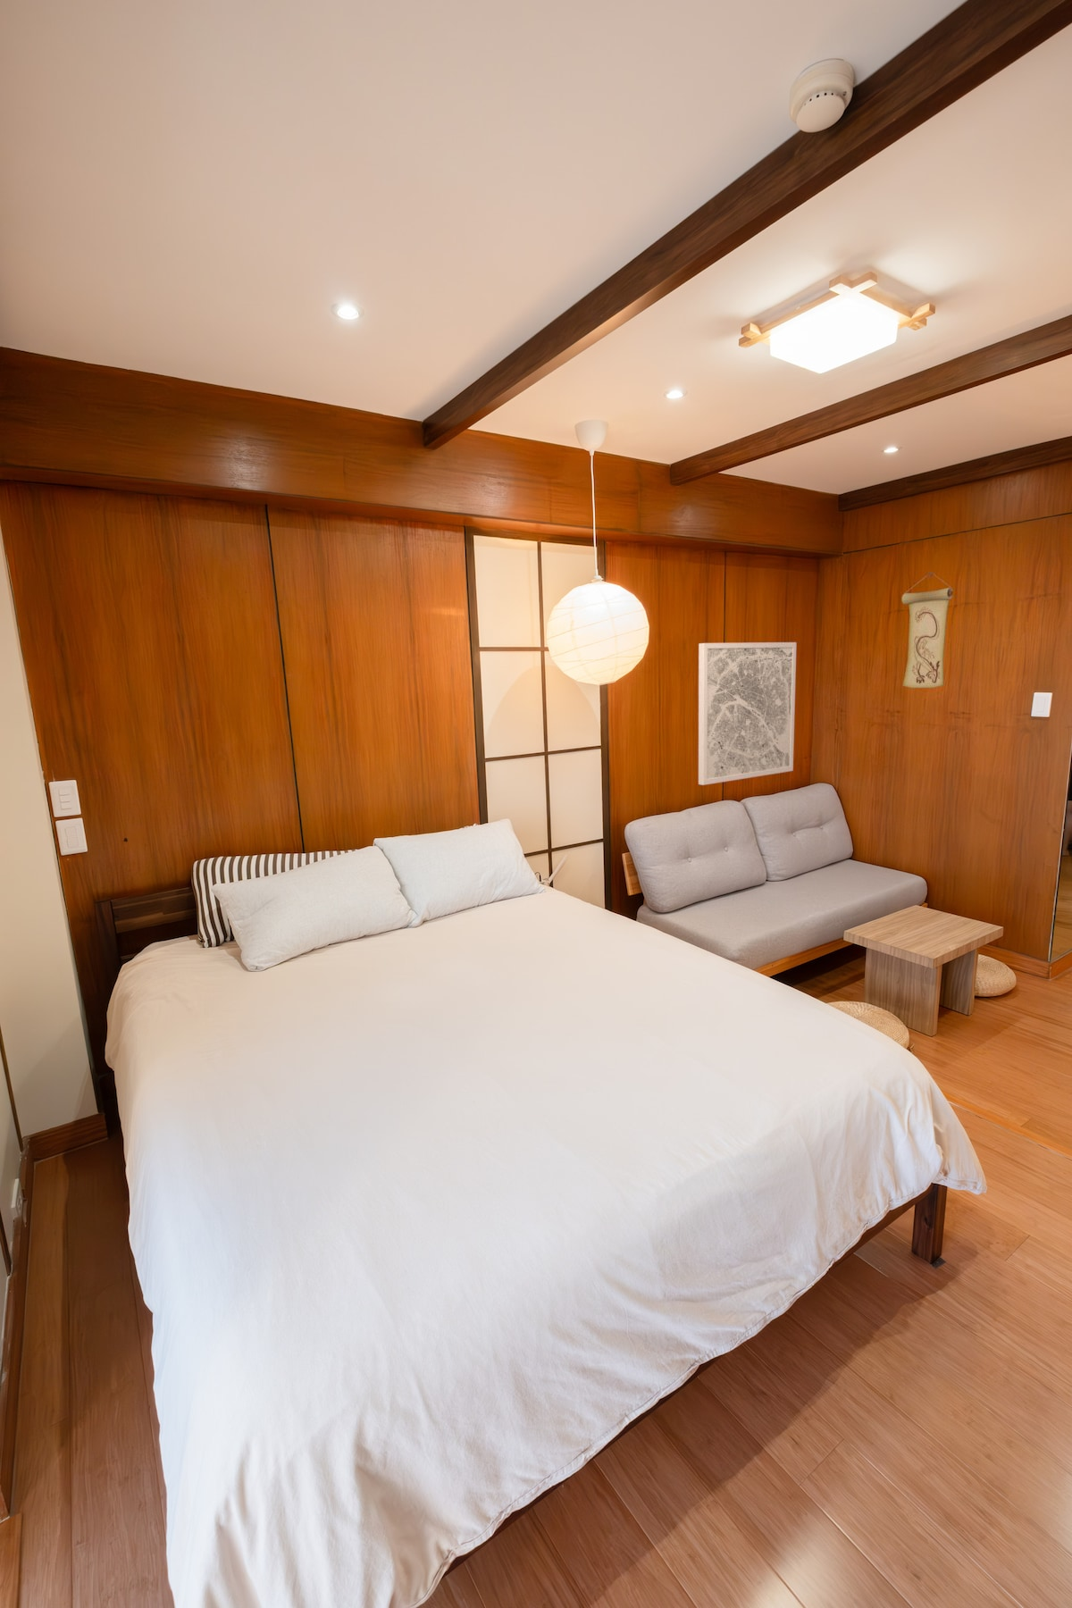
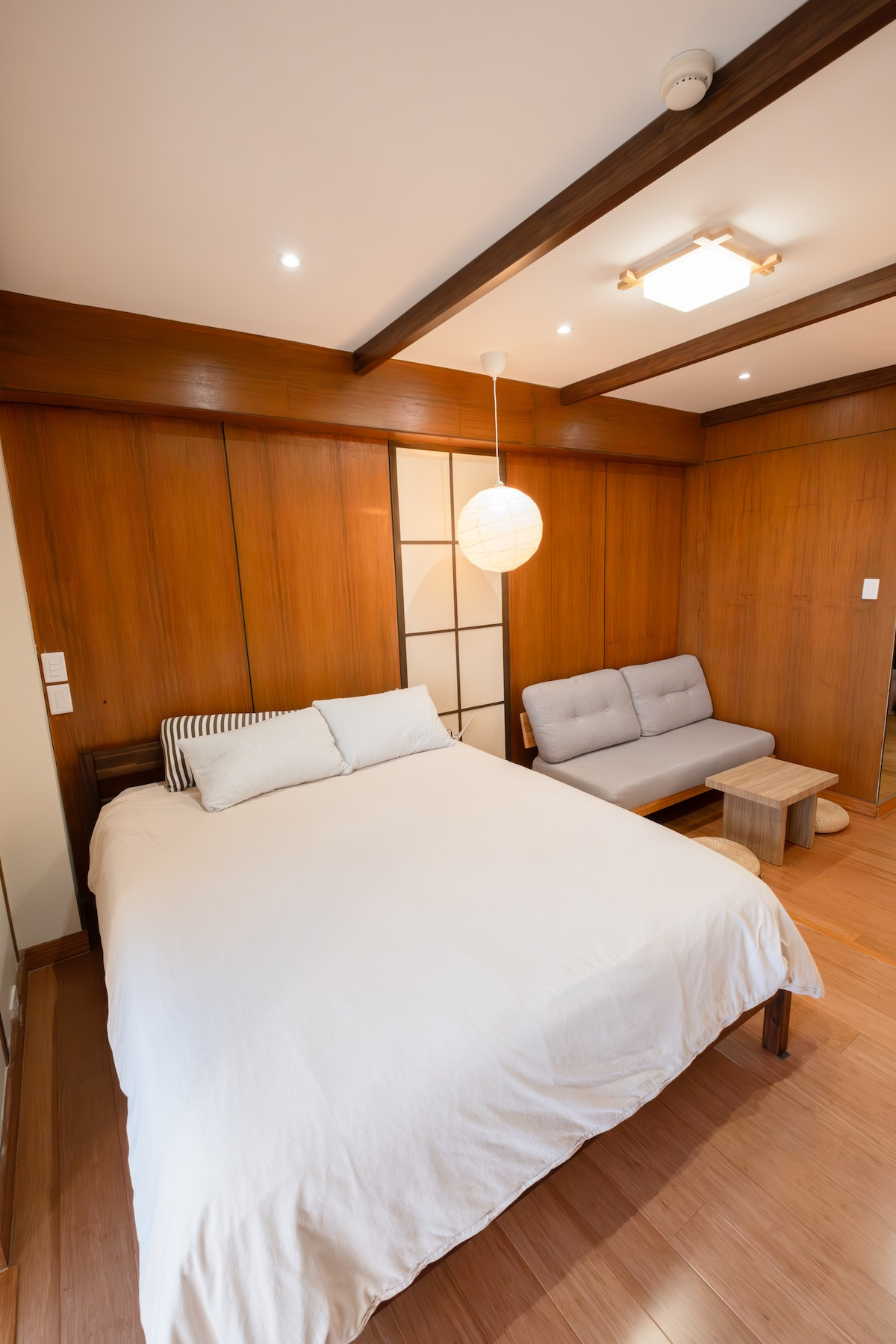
- wall art [698,641,798,786]
- wall scroll [901,572,954,689]
